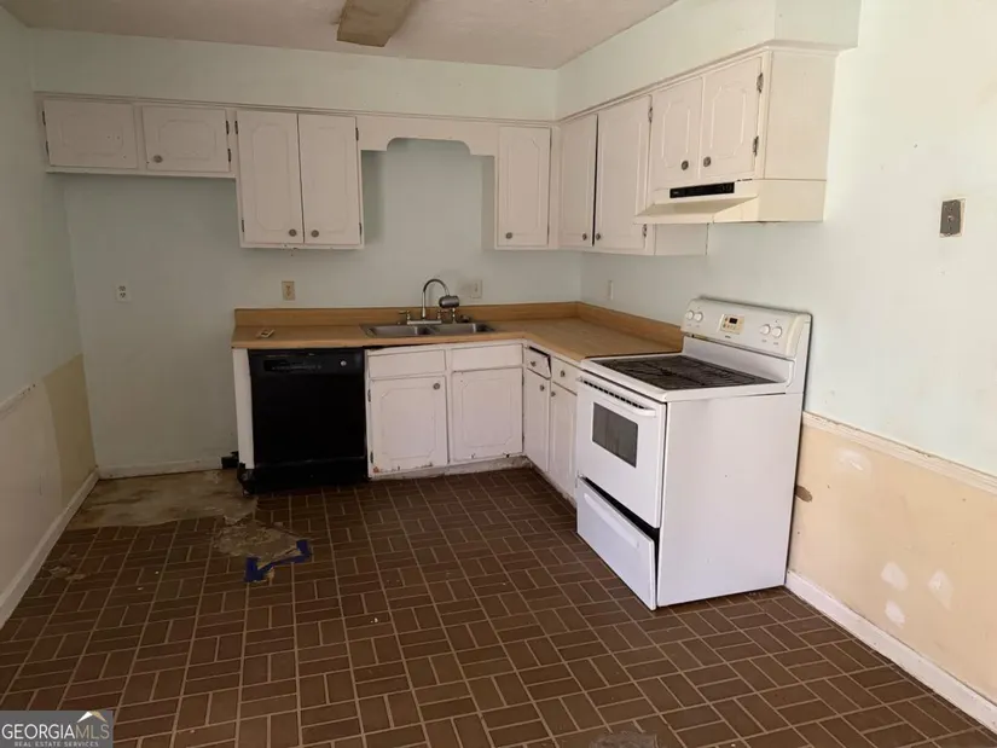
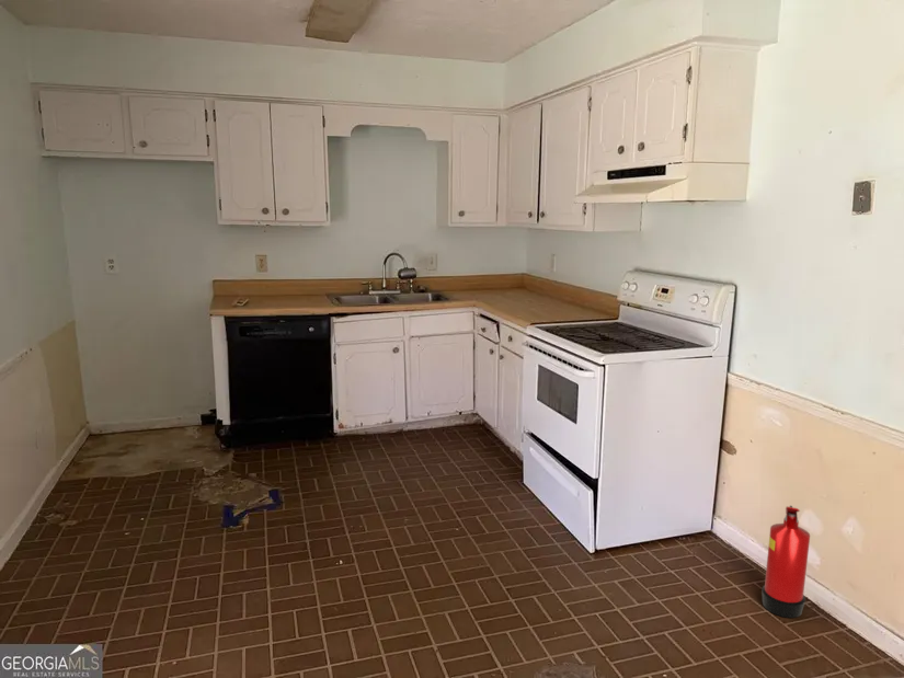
+ fire extinguisher [760,505,811,619]
